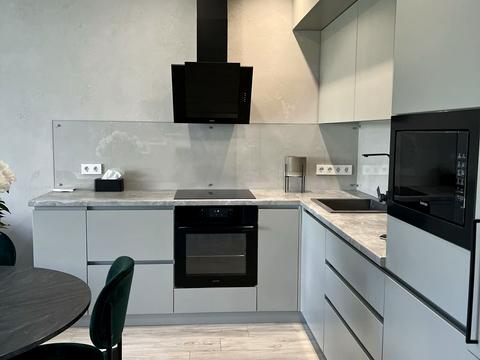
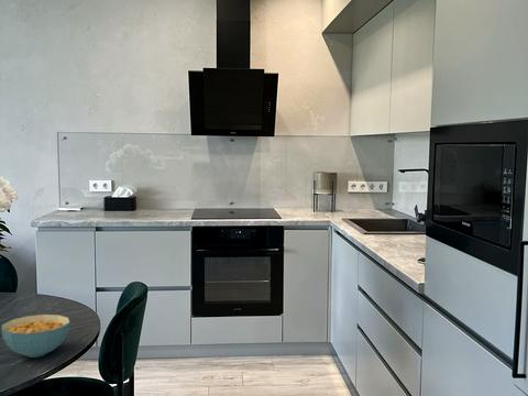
+ cereal bowl [0,314,72,359]
